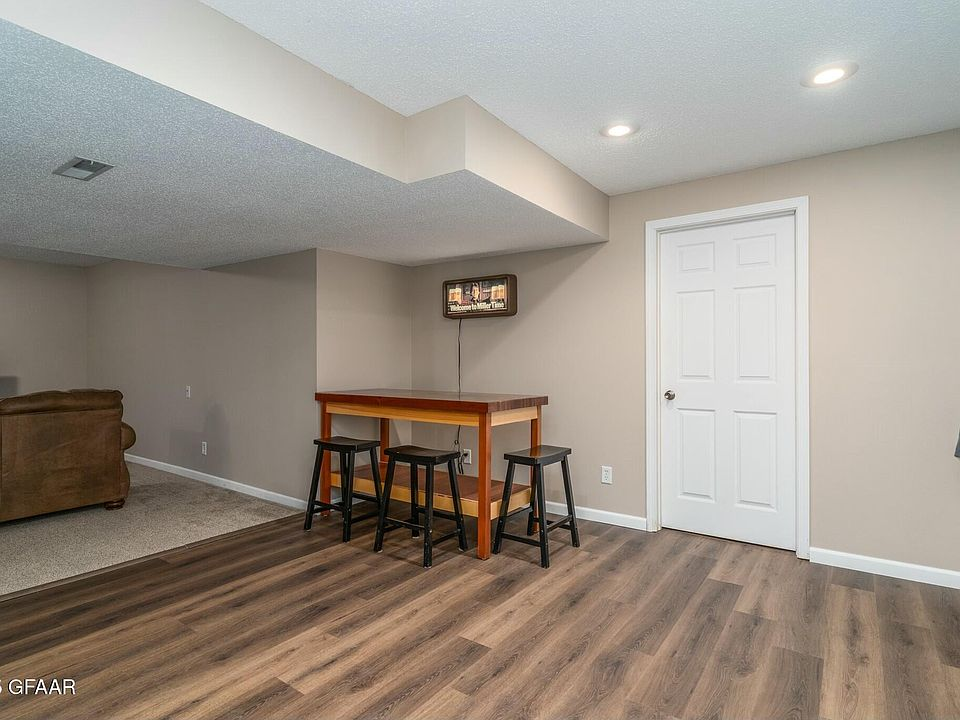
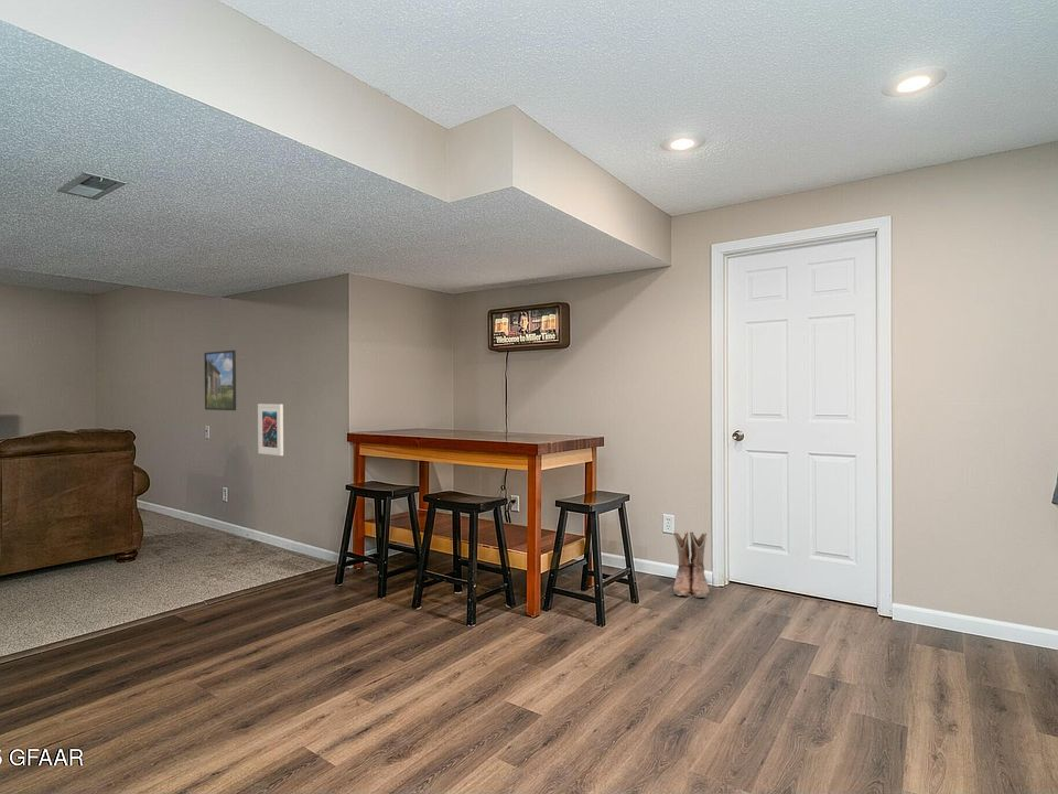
+ boots [672,530,710,599]
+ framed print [204,350,237,411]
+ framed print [257,403,284,457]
